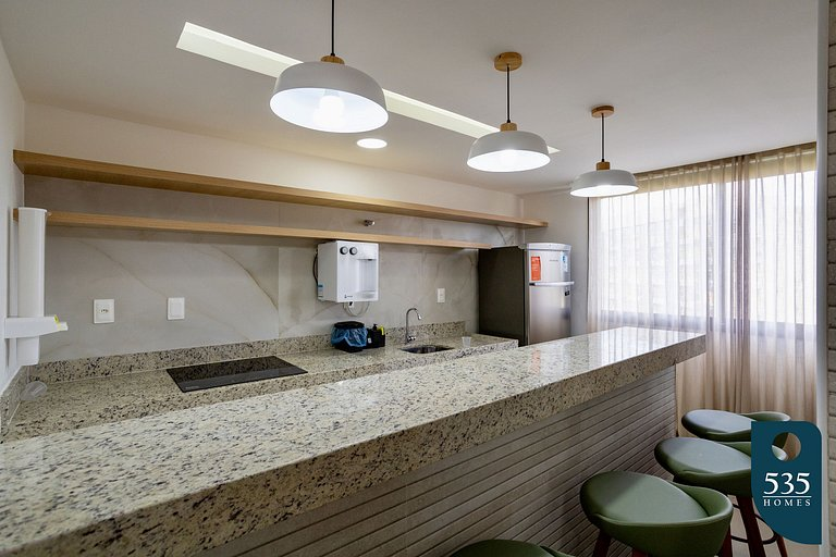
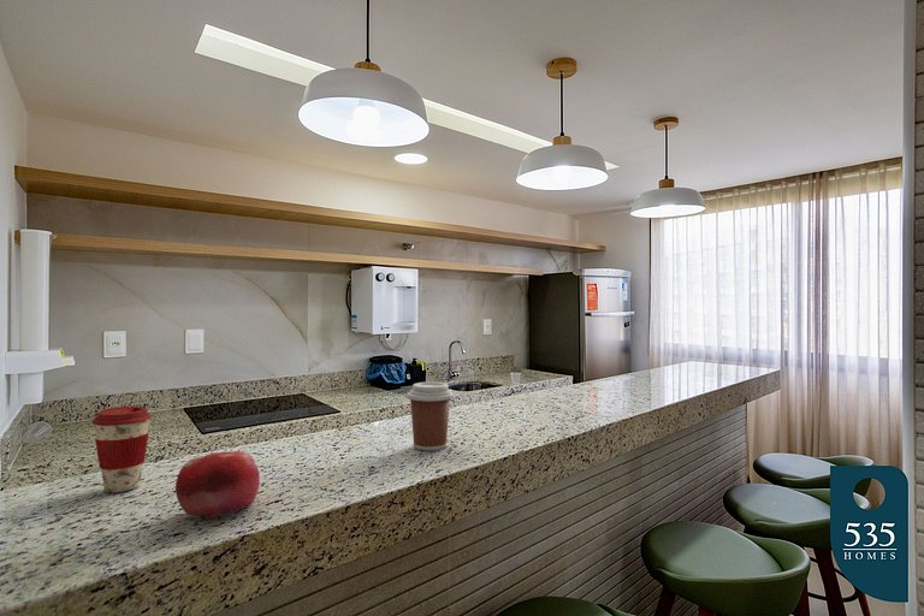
+ coffee cup [405,381,455,451]
+ fruit [174,450,261,520]
+ coffee cup [90,405,153,493]
